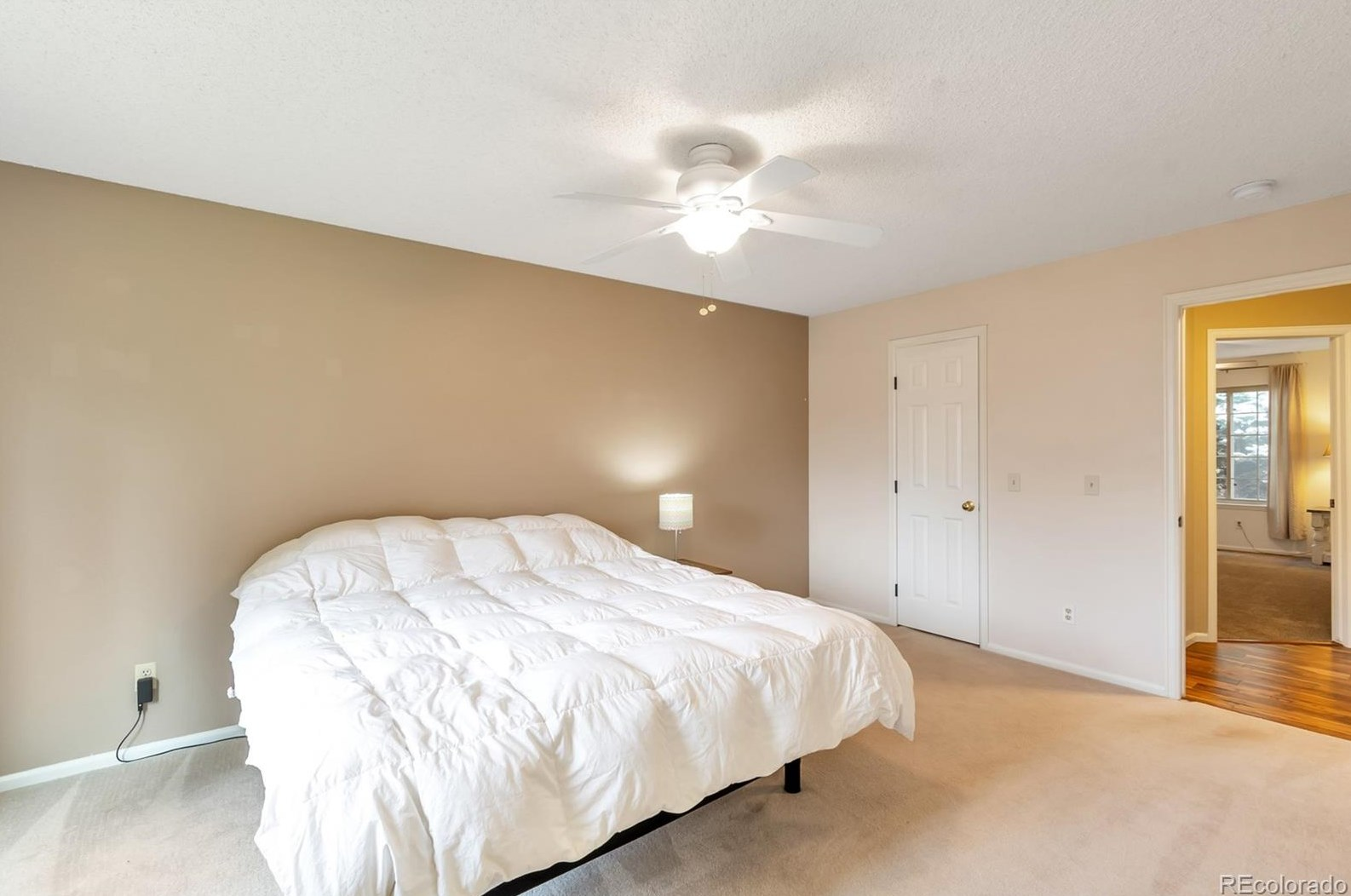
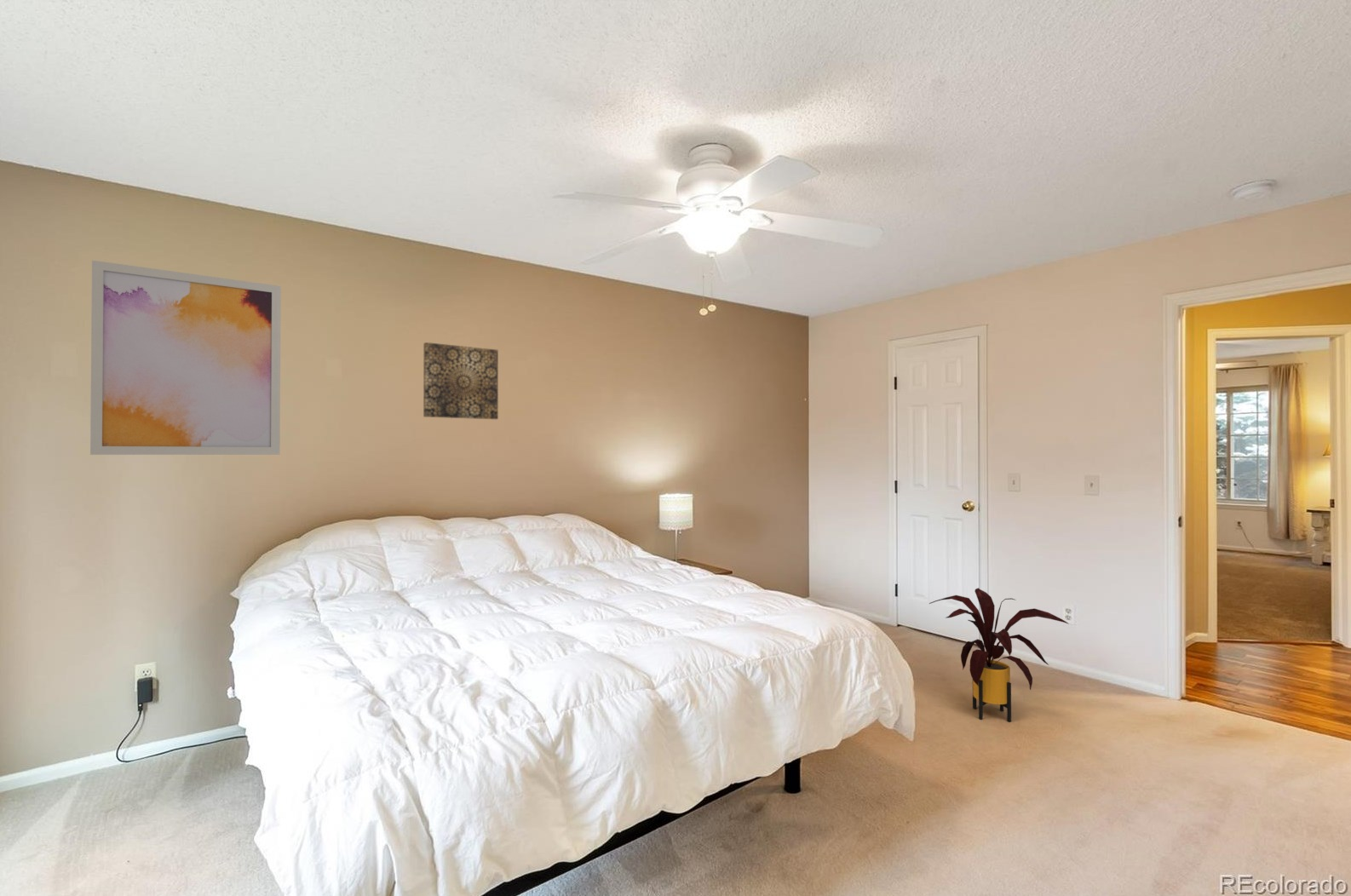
+ house plant [928,587,1070,723]
+ wall art [423,342,499,420]
+ wall art [89,260,282,456]
